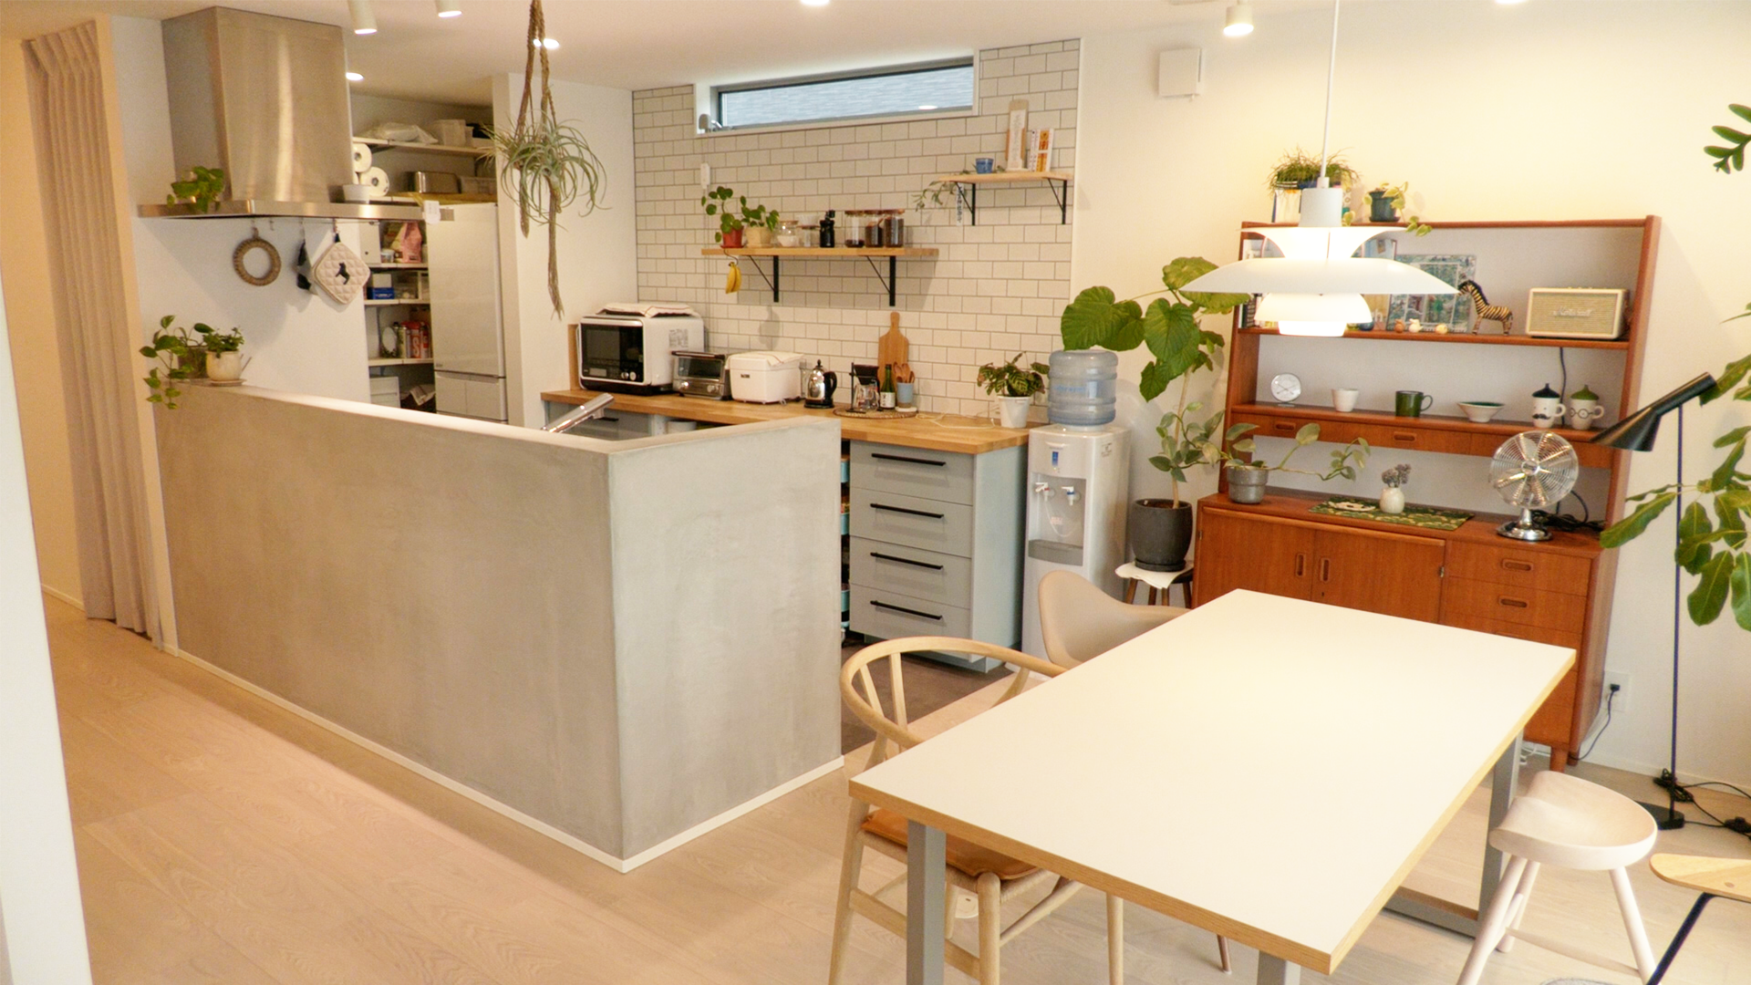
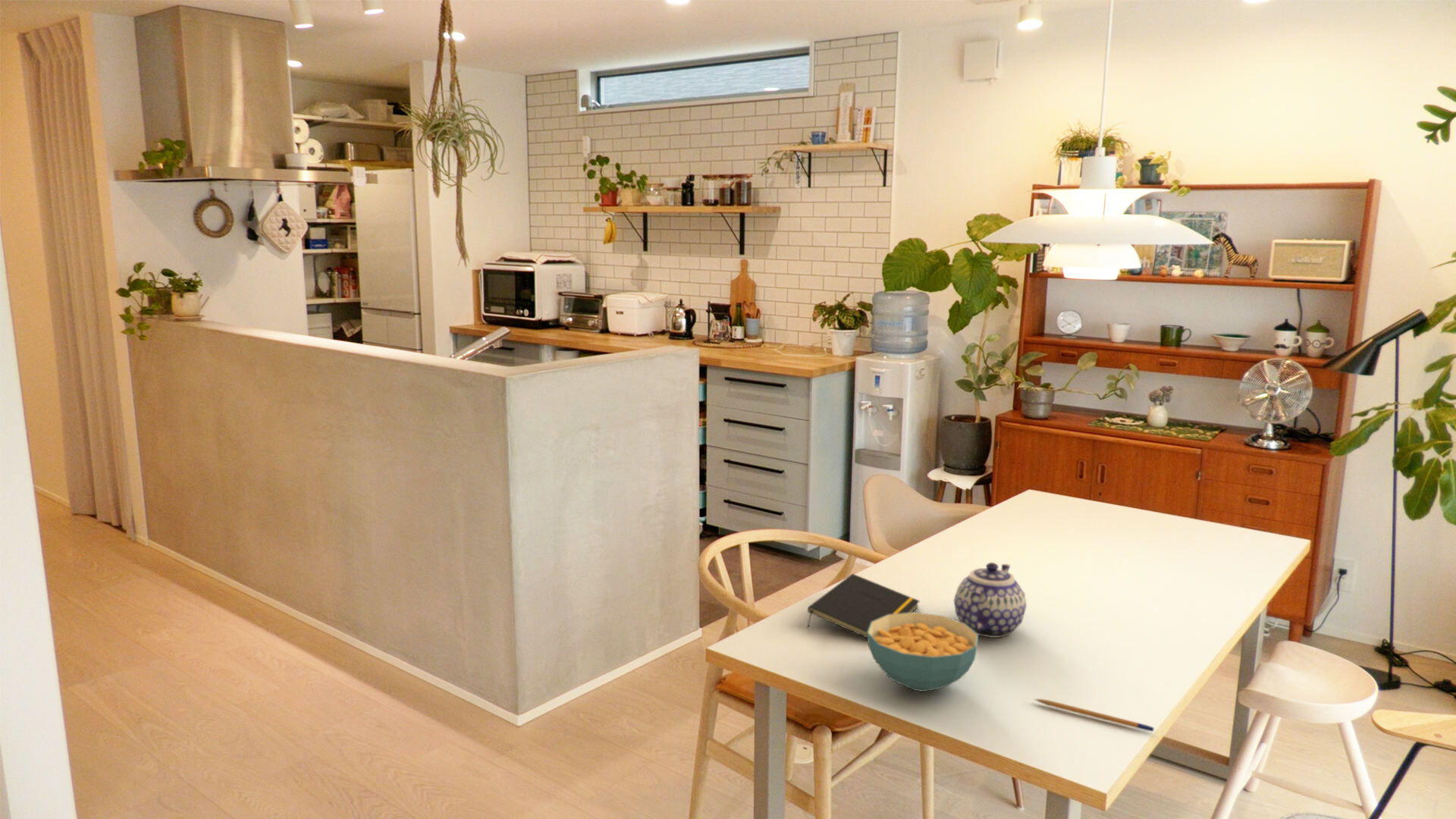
+ teapot [953,562,1028,639]
+ cereal bowl [867,611,979,692]
+ pencil [1034,698,1155,733]
+ notepad [806,573,921,639]
